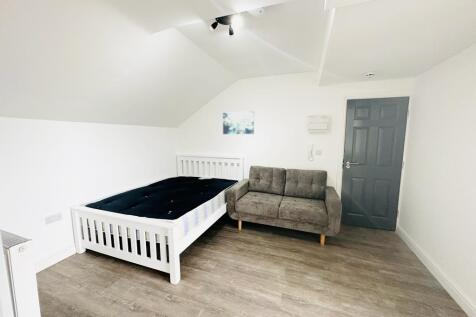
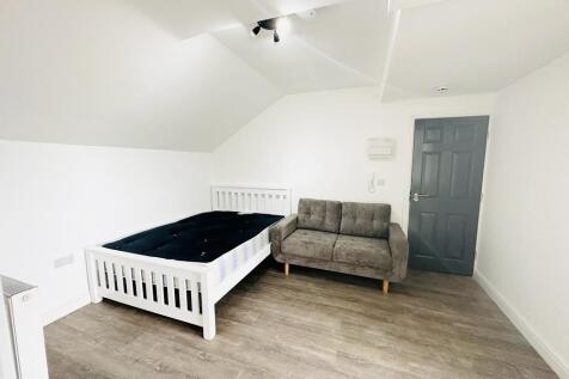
- wall art [222,110,255,135]
